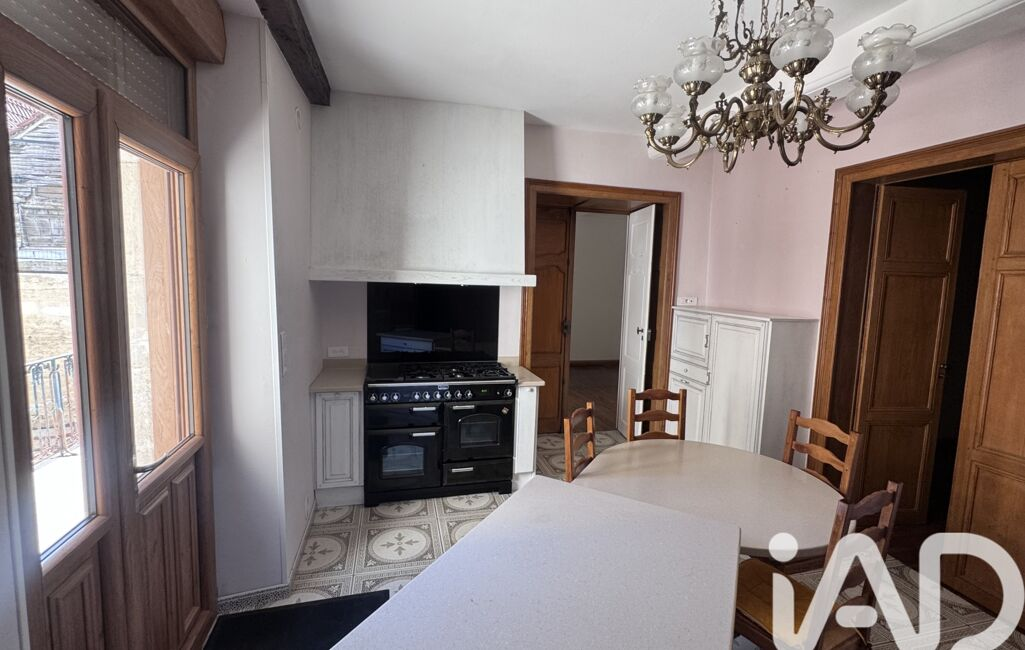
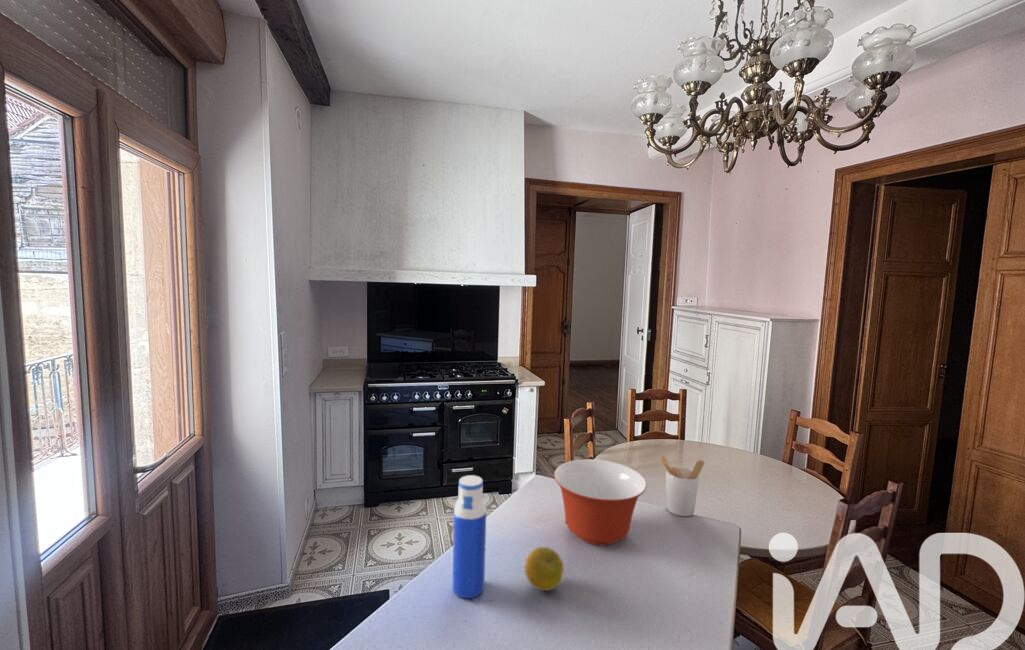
+ fruit [524,546,565,592]
+ utensil holder [659,454,705,517]
+ water bottle [452,474,487,599]
+ mixing bowl [553,458,648,546]
